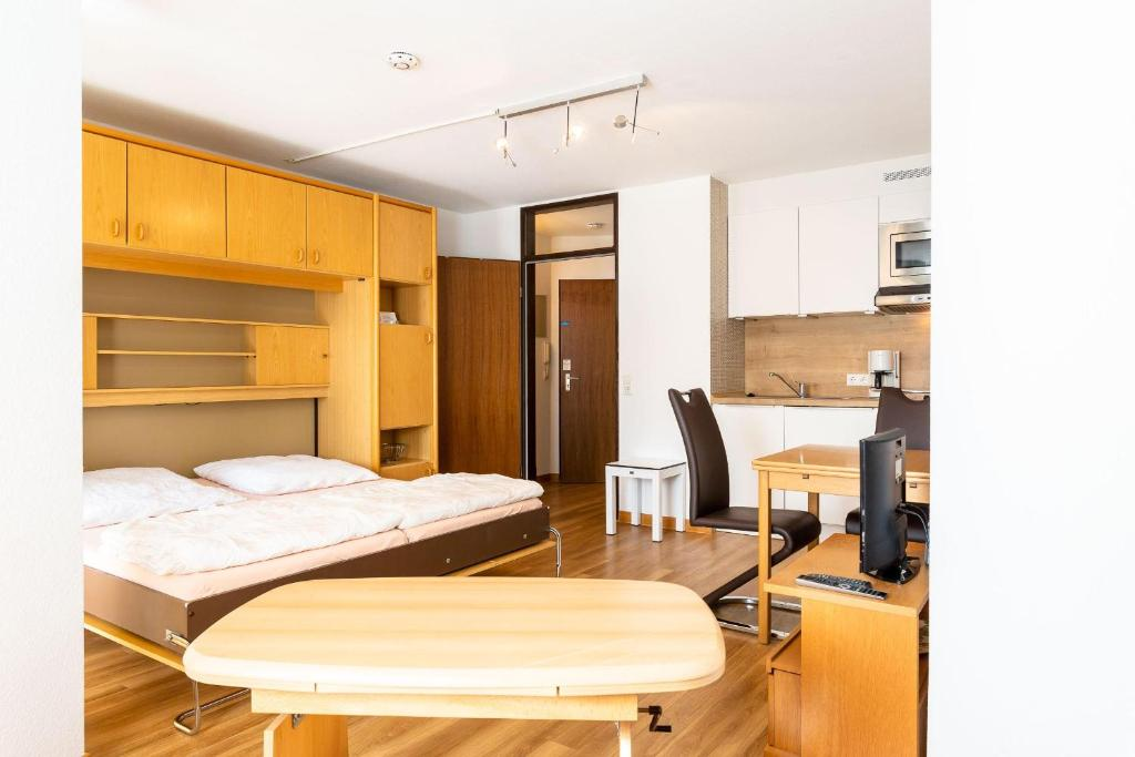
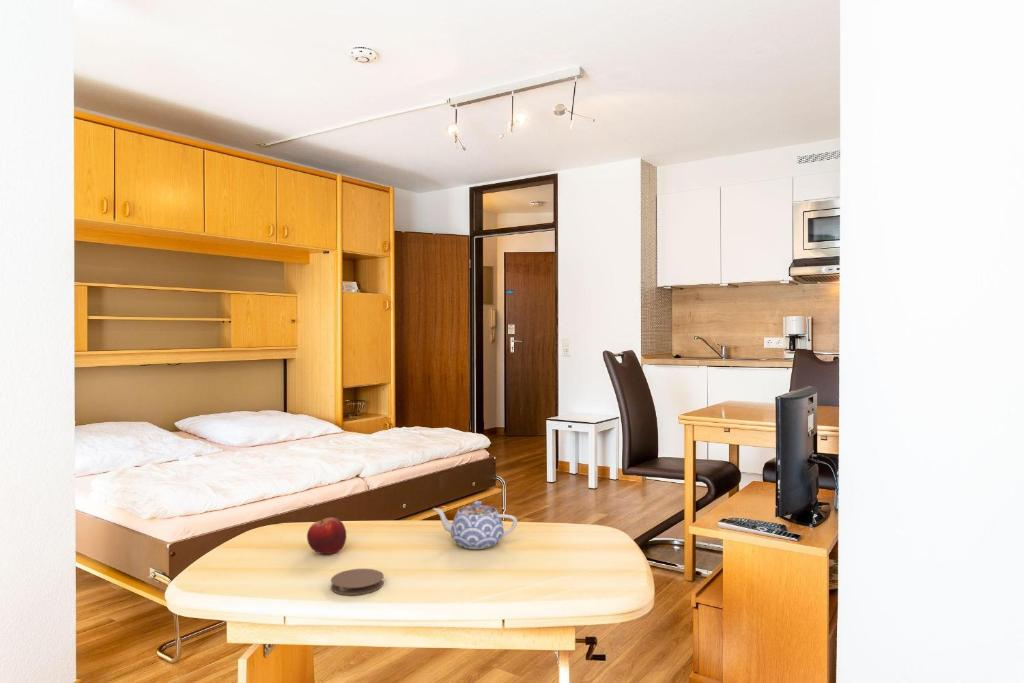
+ coaster [330,568,384,596]
+ fruit [306,517,347,555]
+ teapot [432,500,518,550]
